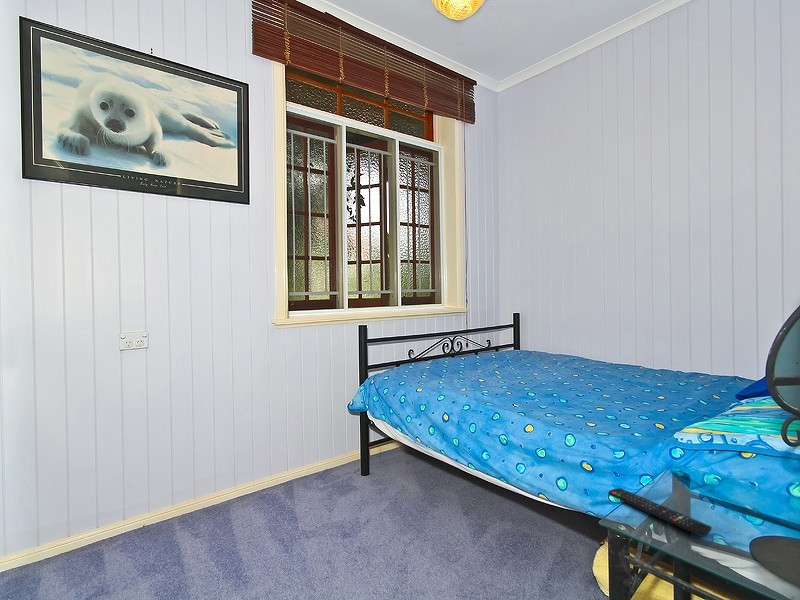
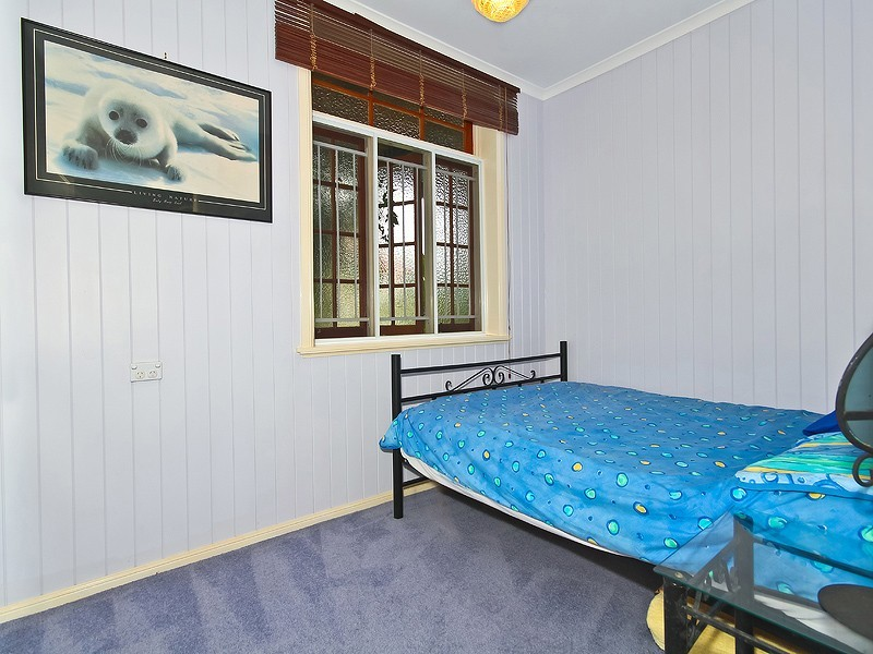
- remote control [607,487,712,537]
